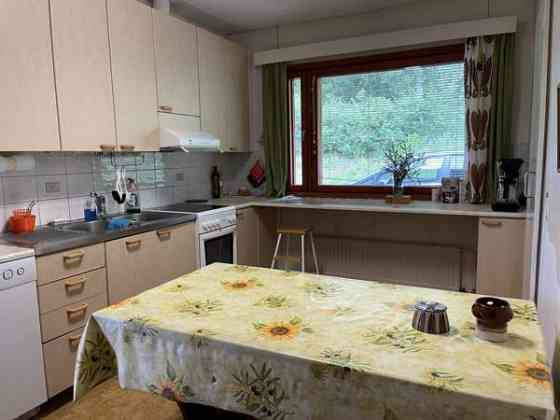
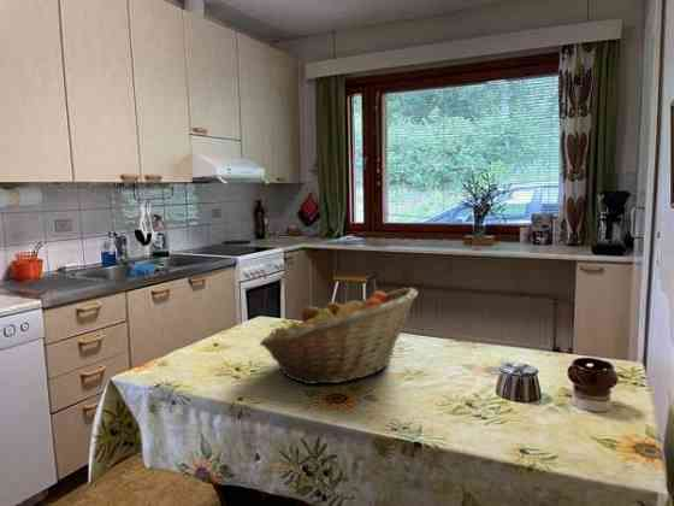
+ fruit basket [259,287,419,386]
